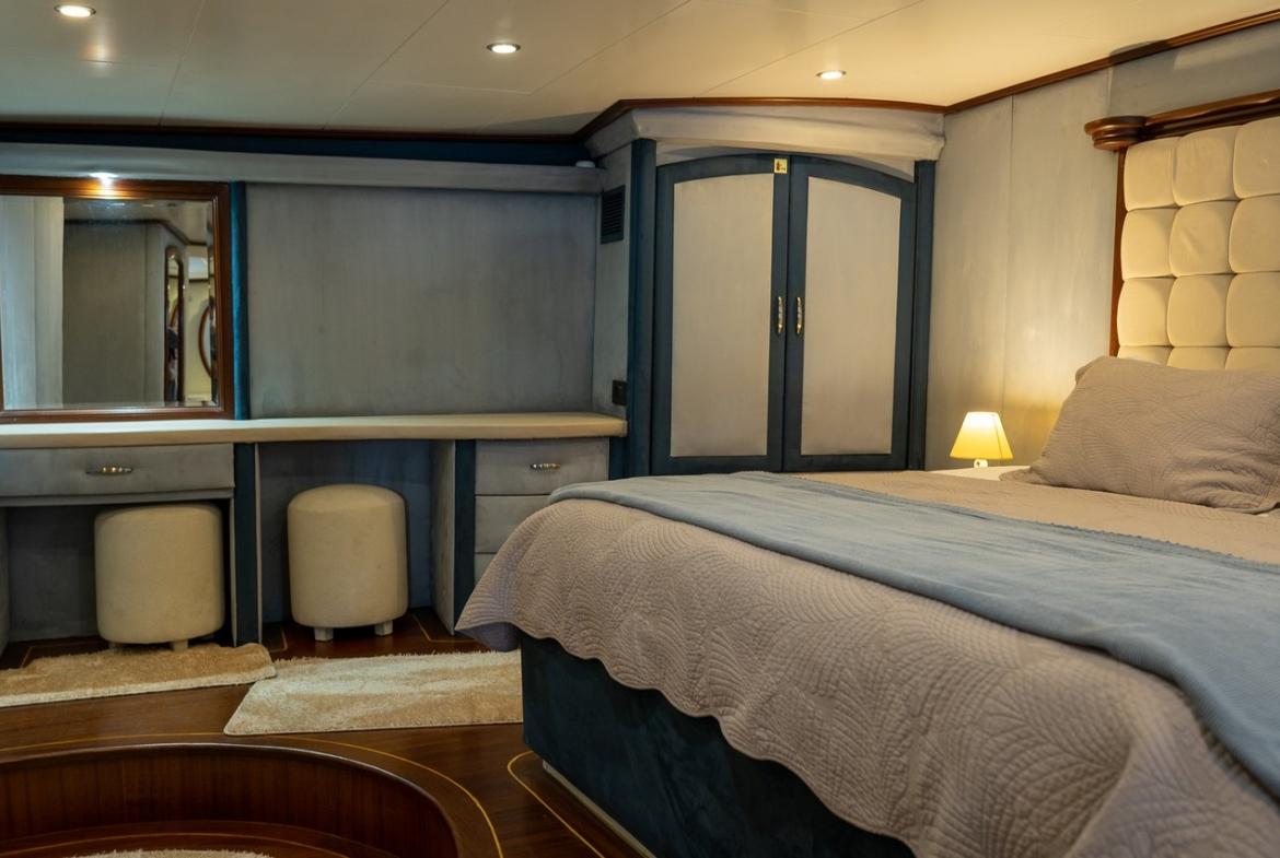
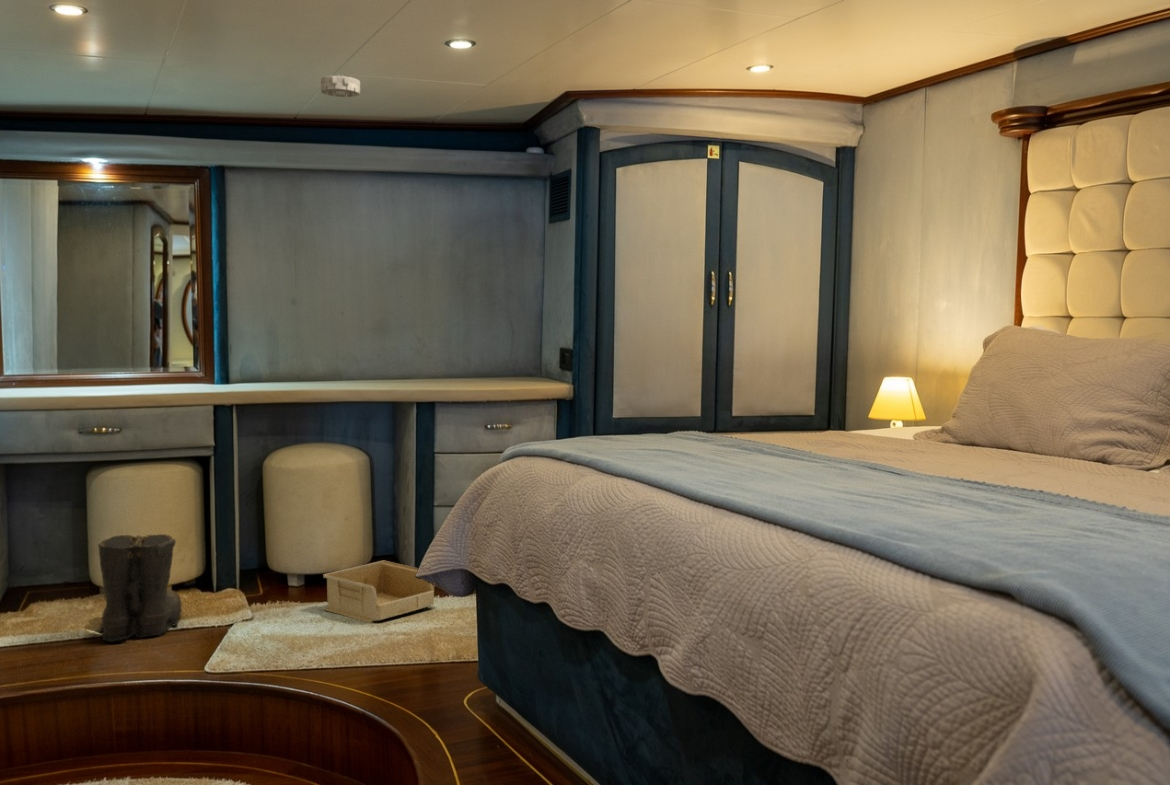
+ smoke detector [320,74,361,98]
+ storage bin [322,560,435,623]
+ boots [97,533,183,643]
